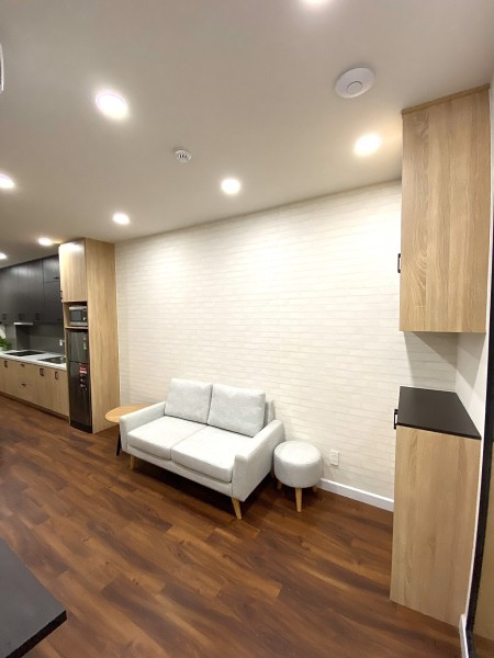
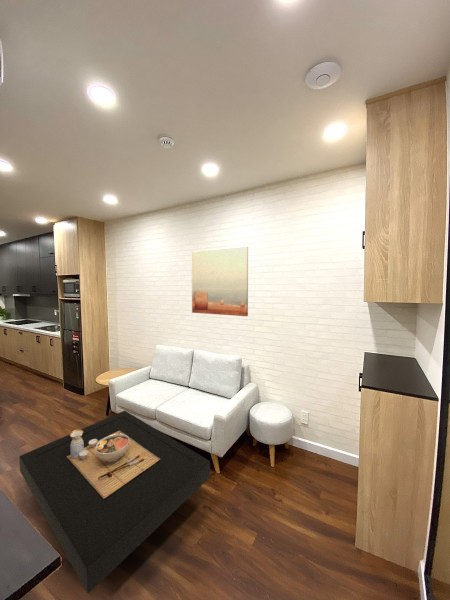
+ coffee table [19,410,211,594]
+ wall art [191,246,249,317]
